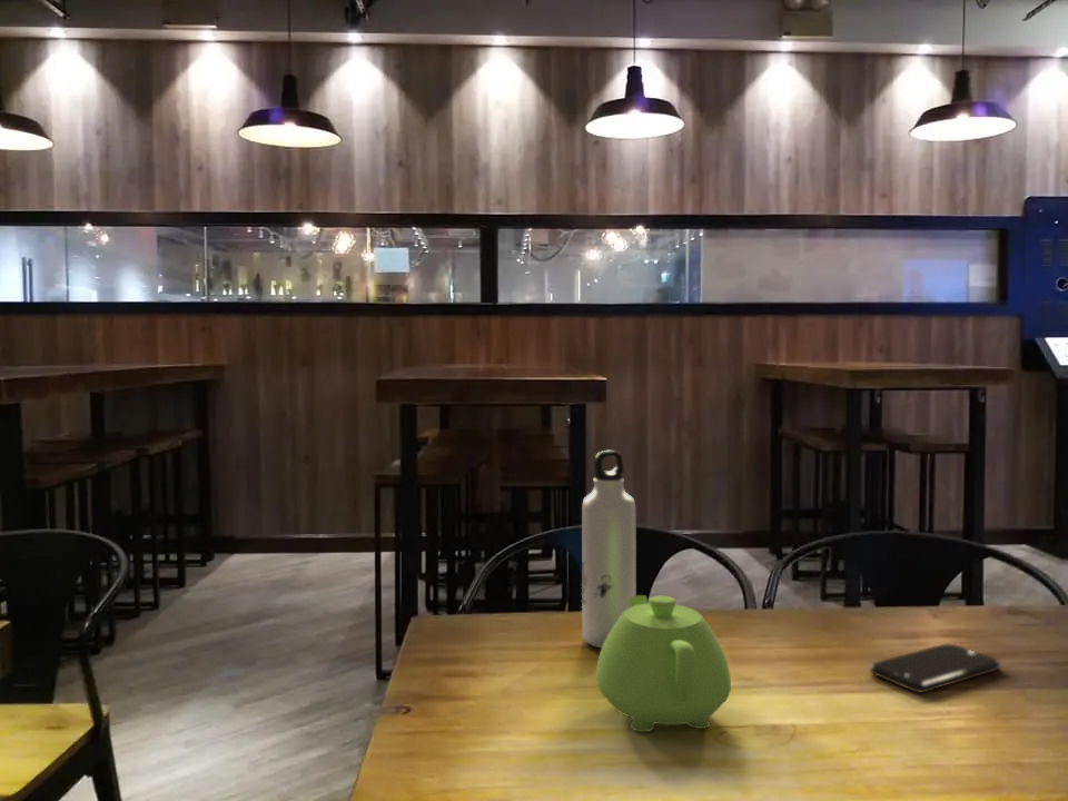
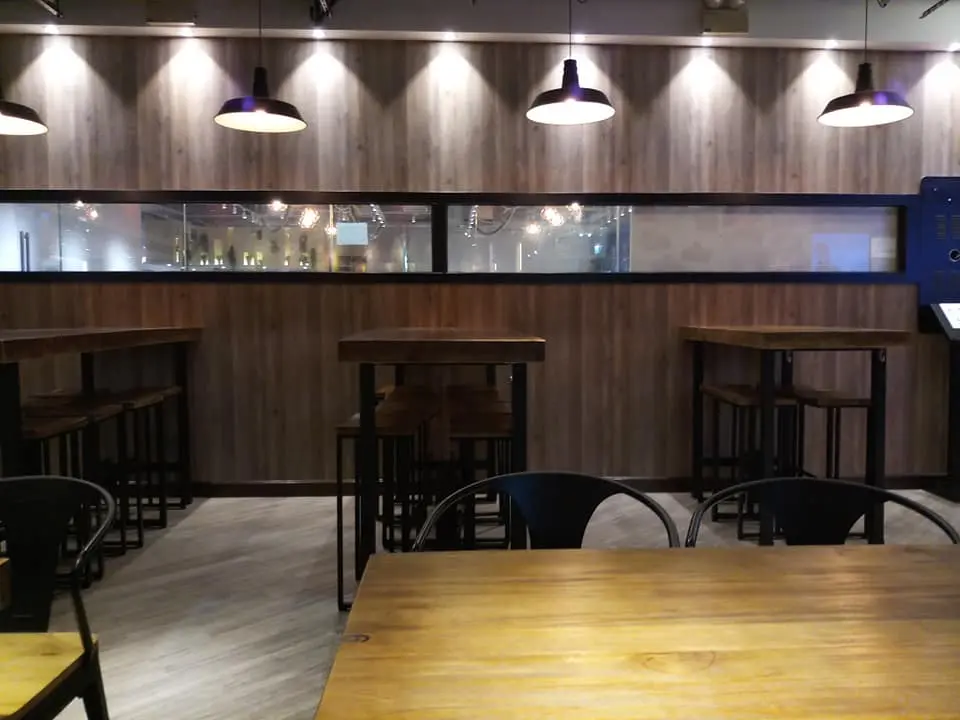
- water bottle [581,449,636,650]
- teapot [595,594,732,733]
- smartphone [869,643,1001,694]
